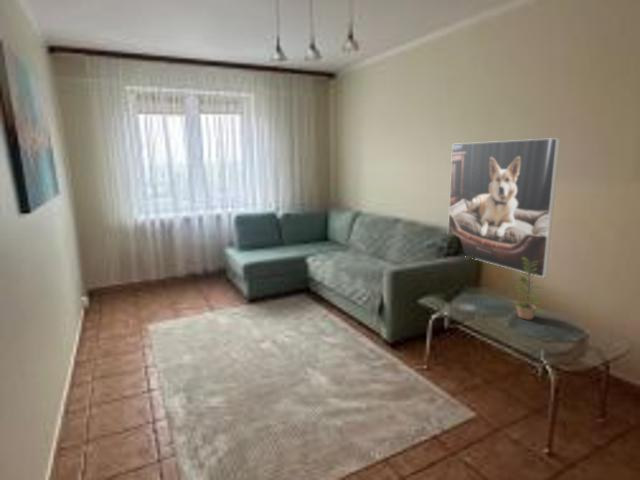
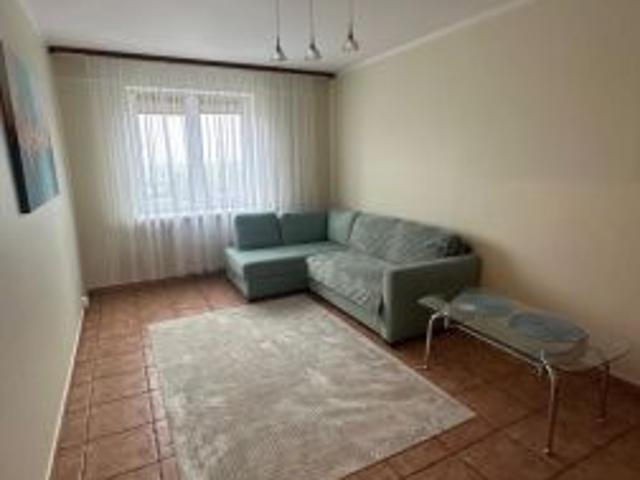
- plant [514,257,545,321]
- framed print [447,137,561,279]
